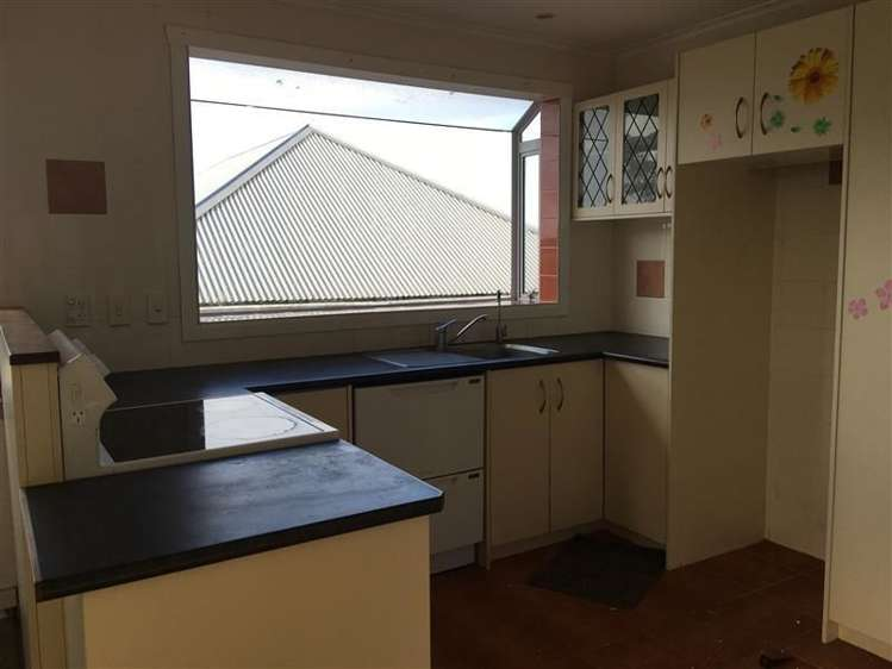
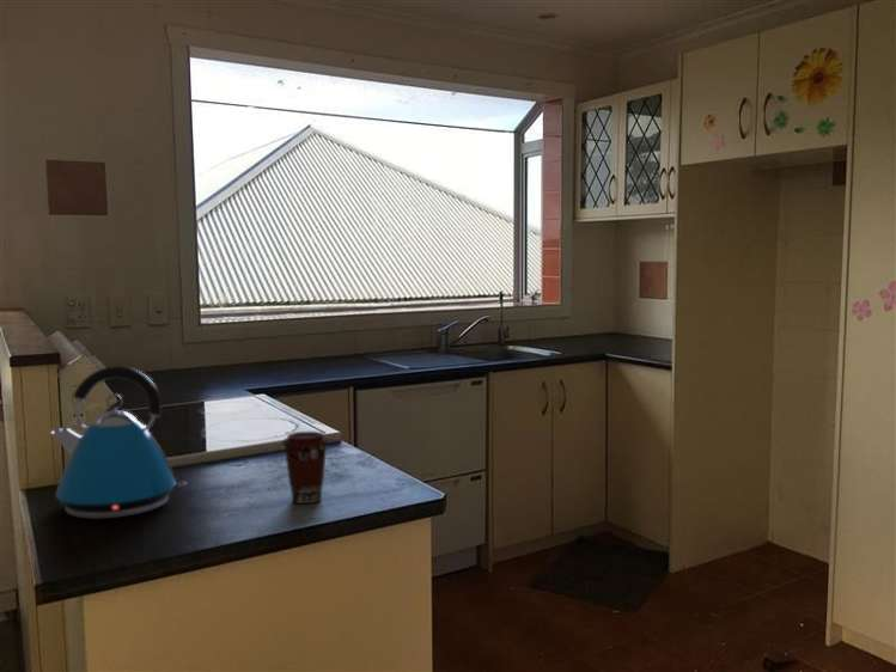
+ kettle [50,365,188,520]
+ coffee cup [281,430,330,505]
